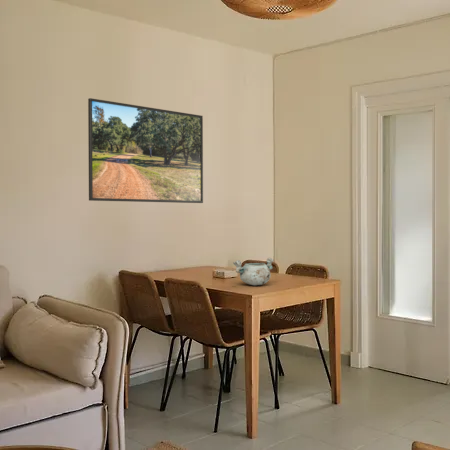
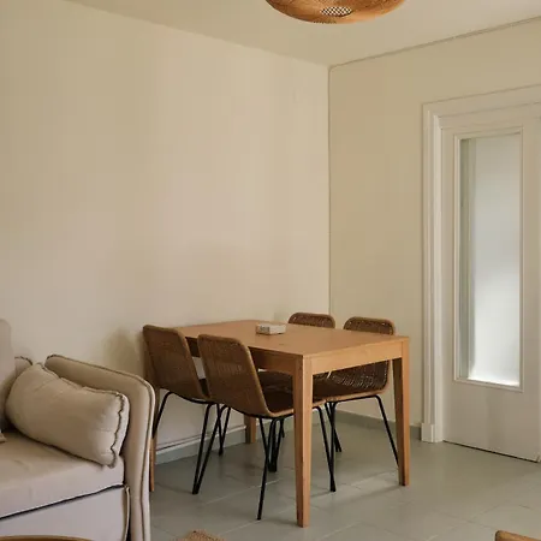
- decorative bowl [232,257,275,286]
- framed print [87,97,204,204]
